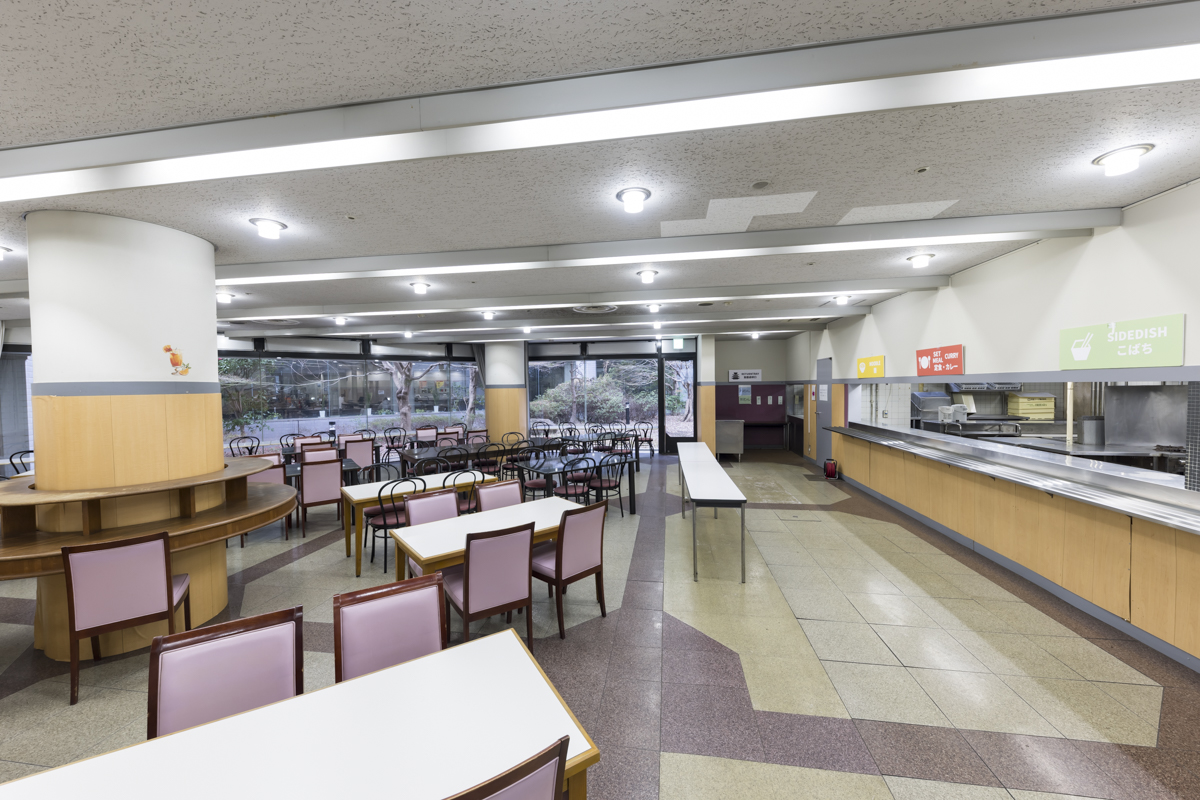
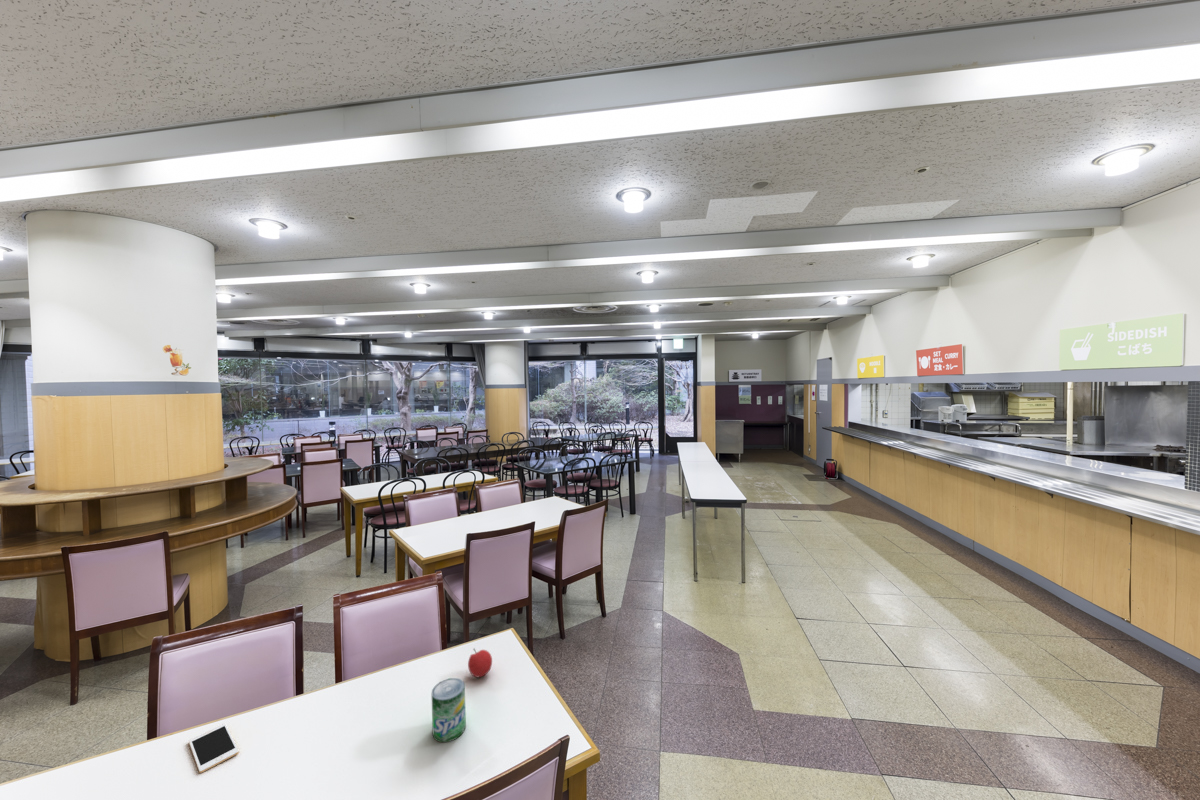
+ fruit [467,647,493,678]
+ beverage can [431,677,467,743]
+ cell phone [188,722,240,774]
